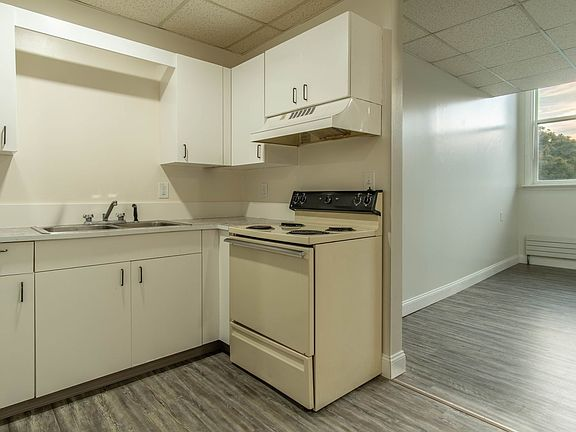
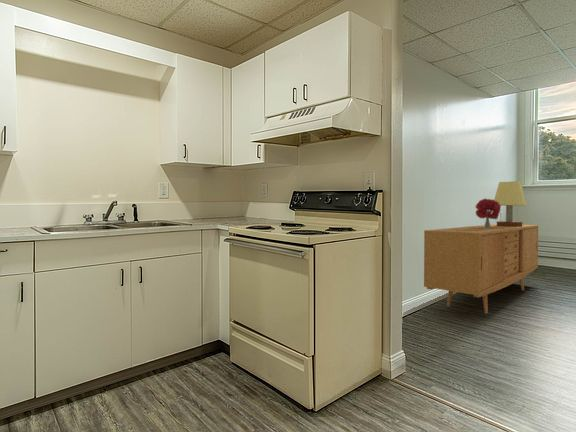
+ table lamp [493,180,528,227]
+ sideboard [423,223,539,315]
+ bouquet [475,197,502,229]
